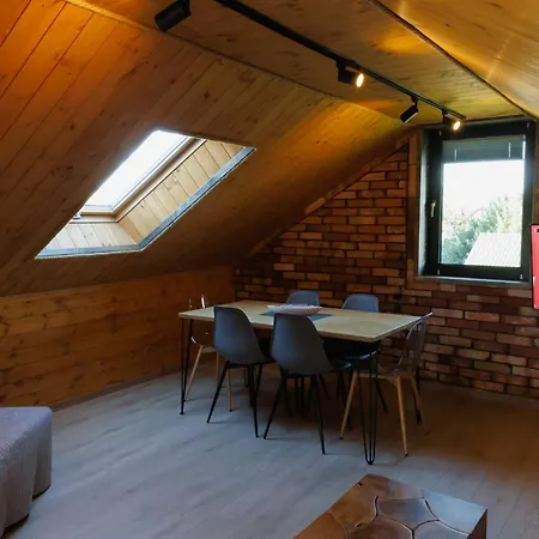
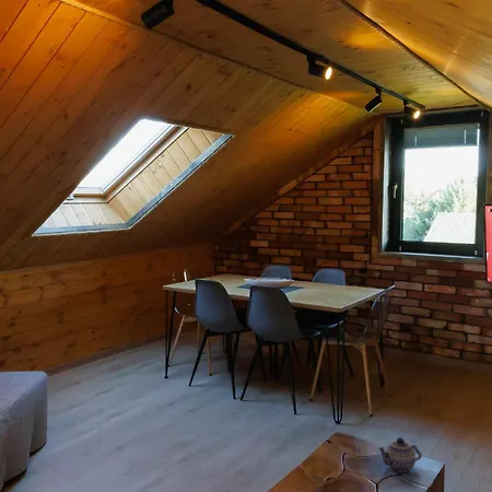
+ teapot [376,436,423,473]
